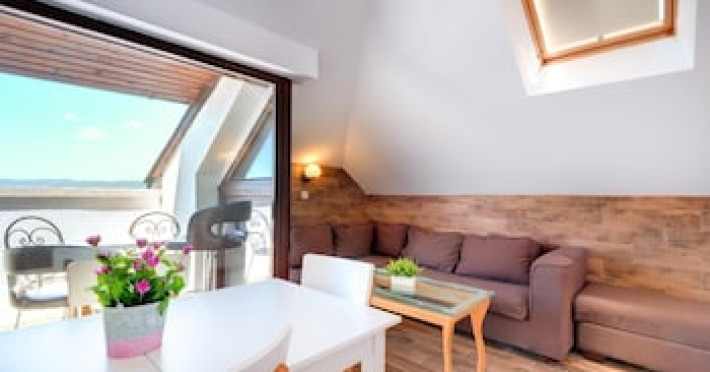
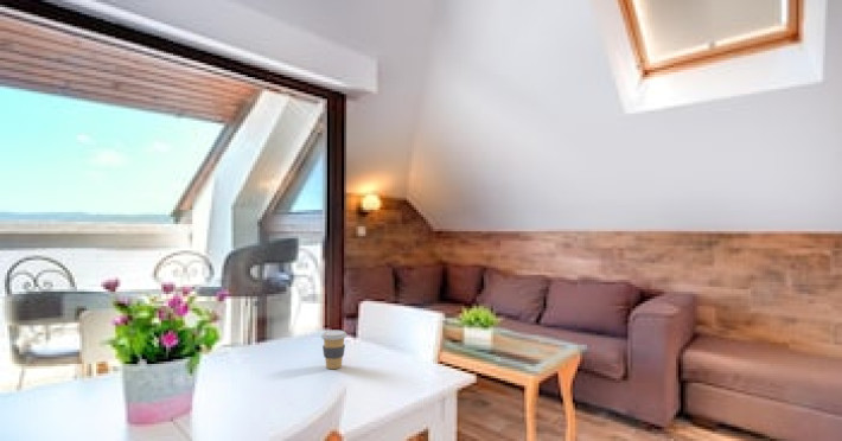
+ coffee cup [320,328,347,370]
